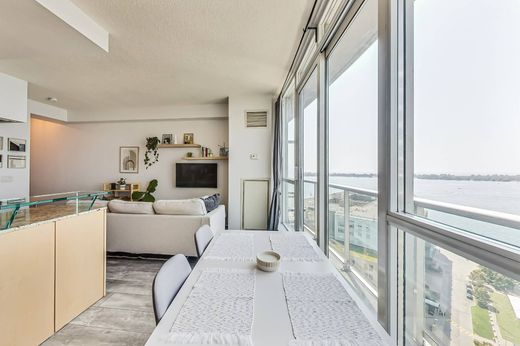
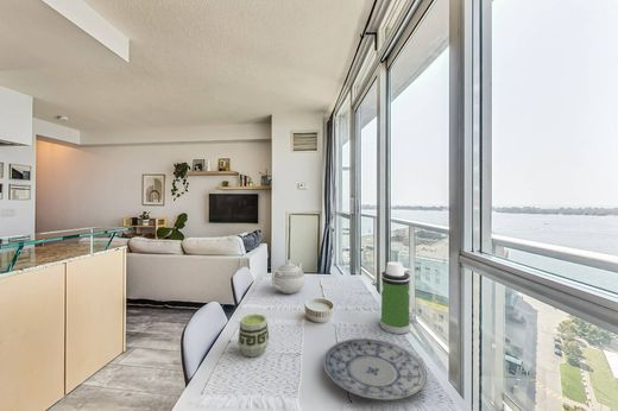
+ water bottle [379,260,412,335]
+ teapot [271,259,307,295]
+ cup [237,312,270,359]
+ plate [322,337,428,401]
